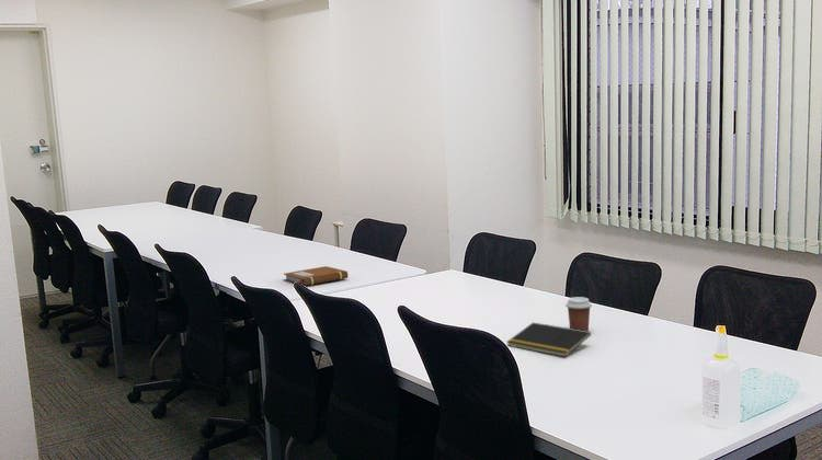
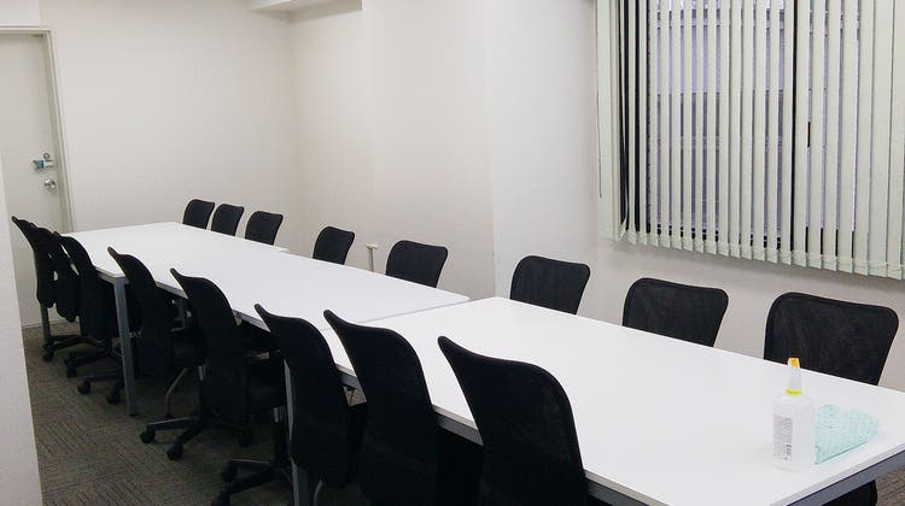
- coffee cup [564,296,593,332]
- notepad [505,321,592,358]
- notebook [283,265,349,287]
